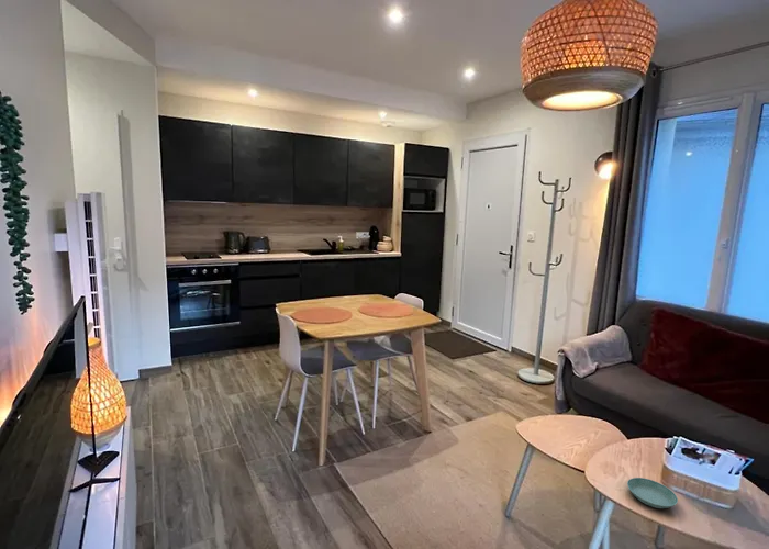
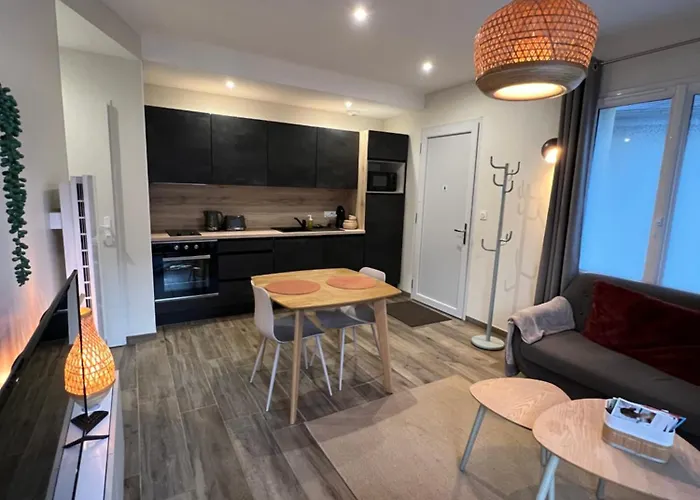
- saucer [626,477,679,509]
